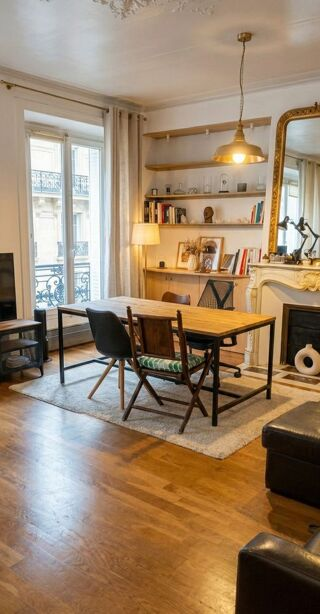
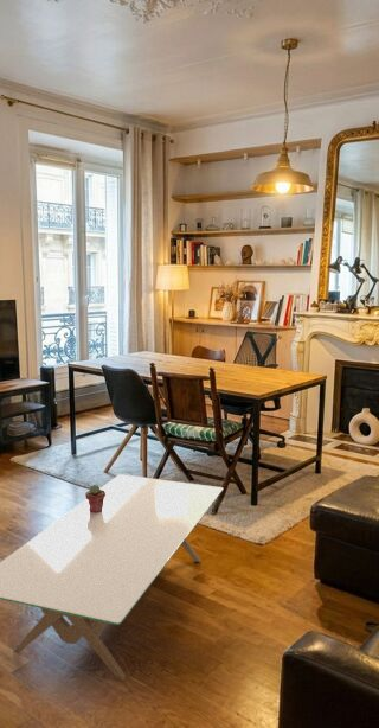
+ coffee table [0,473,224,681]
+ potted succulent [84,484,105,512]
